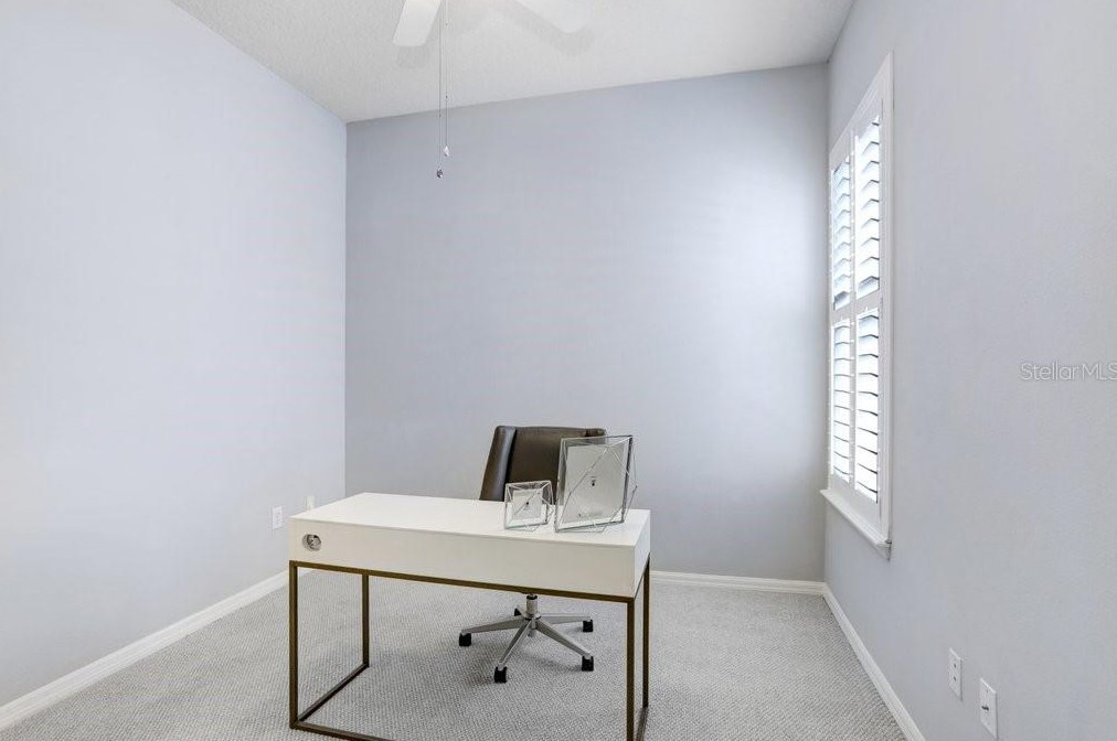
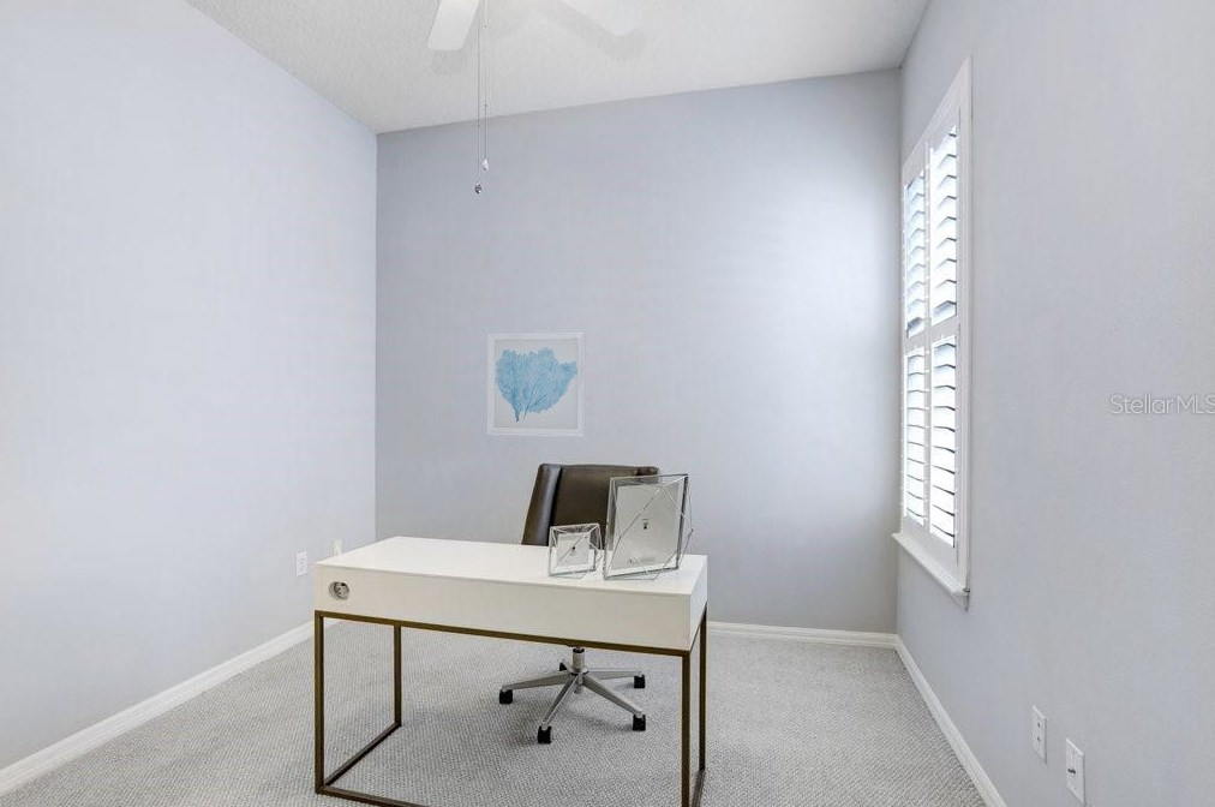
+ wall art [486,330,587,438]
